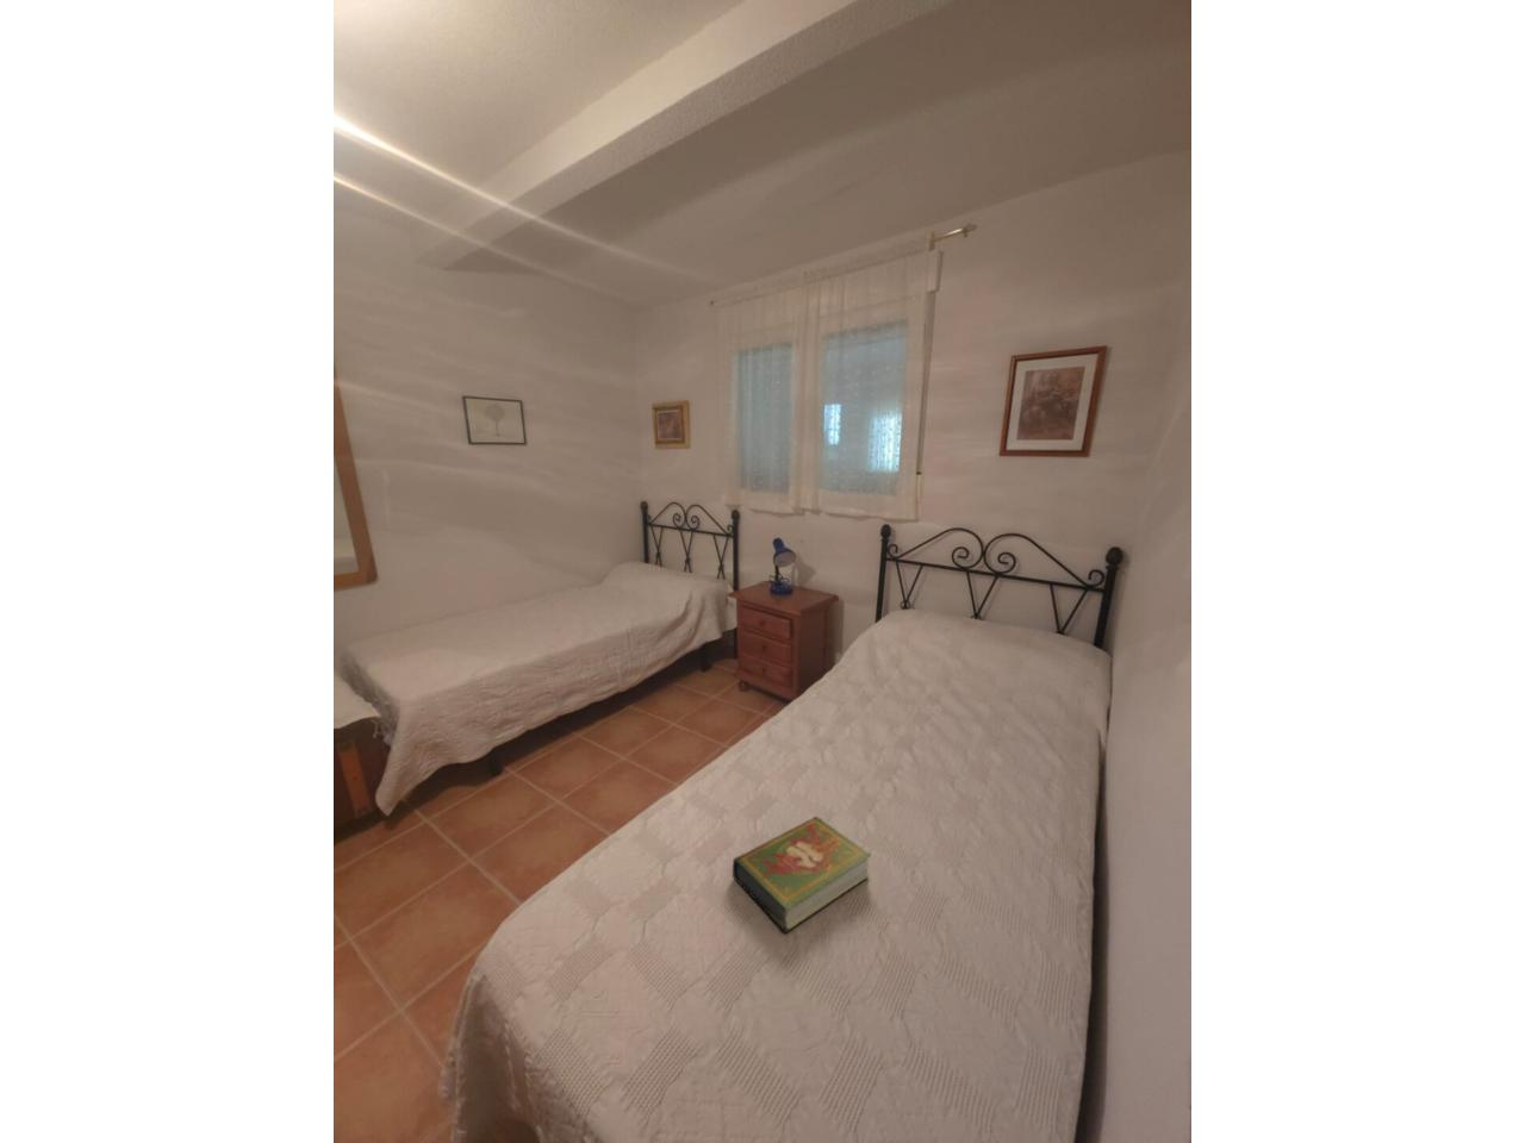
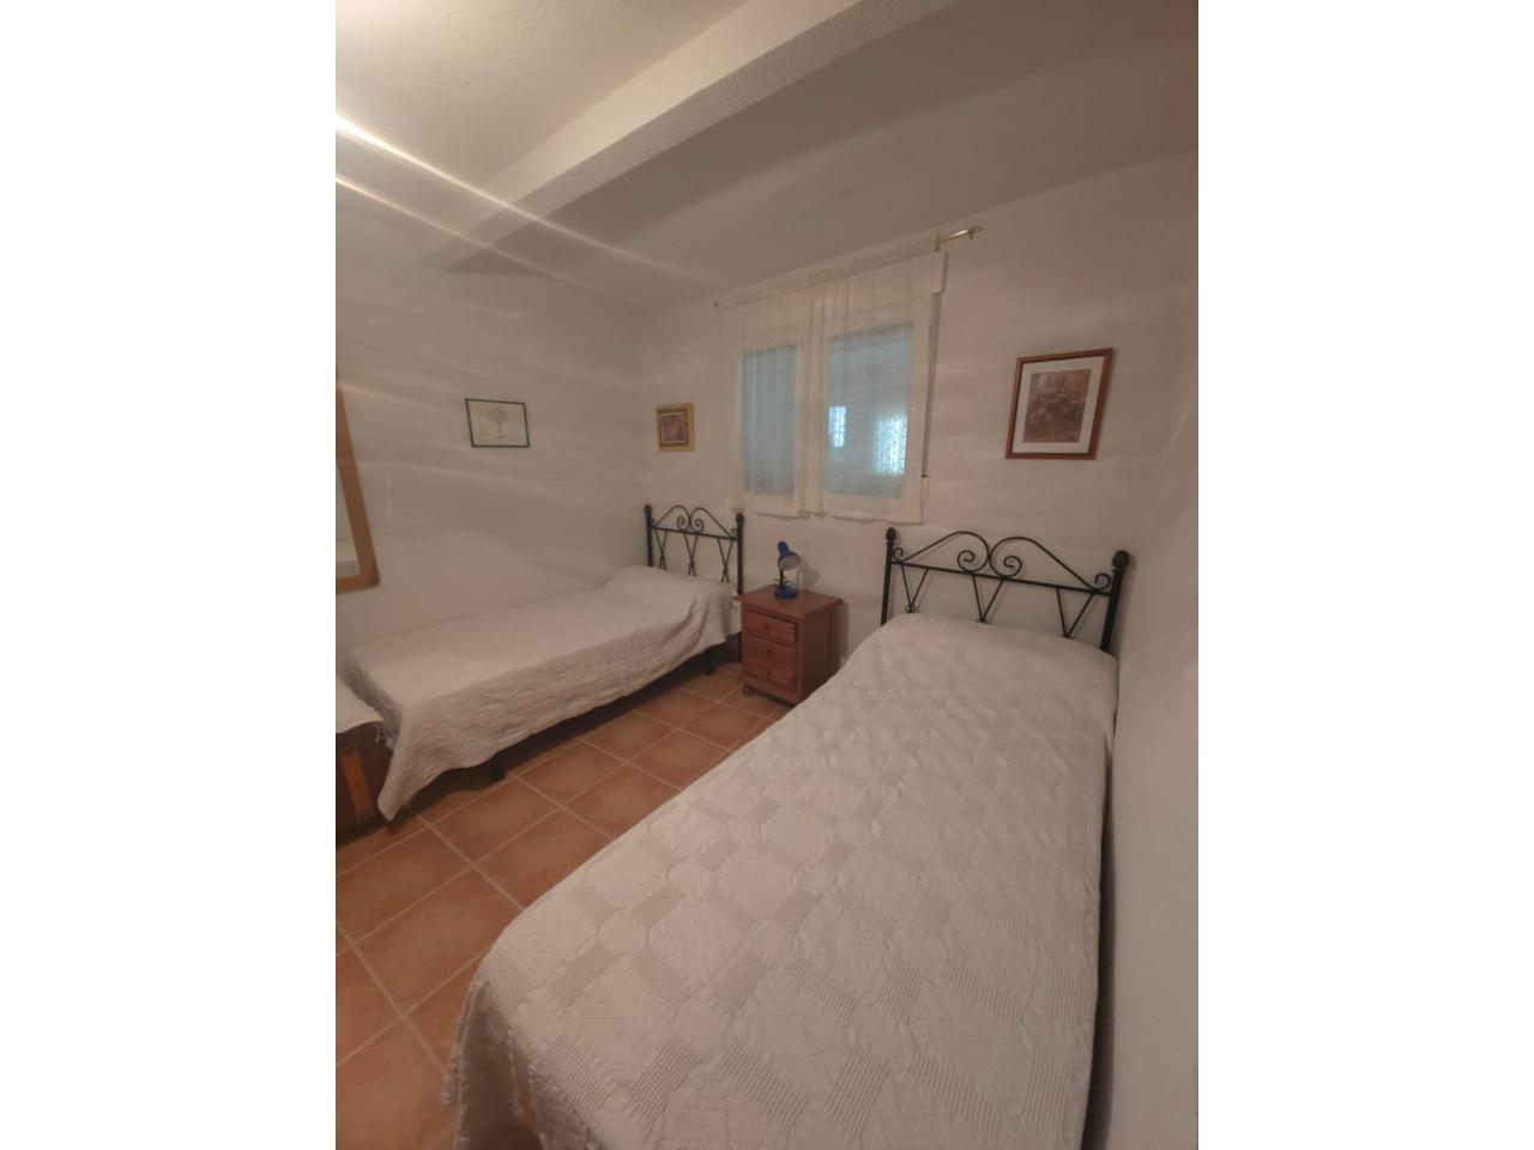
- book [731,815,872,933]
